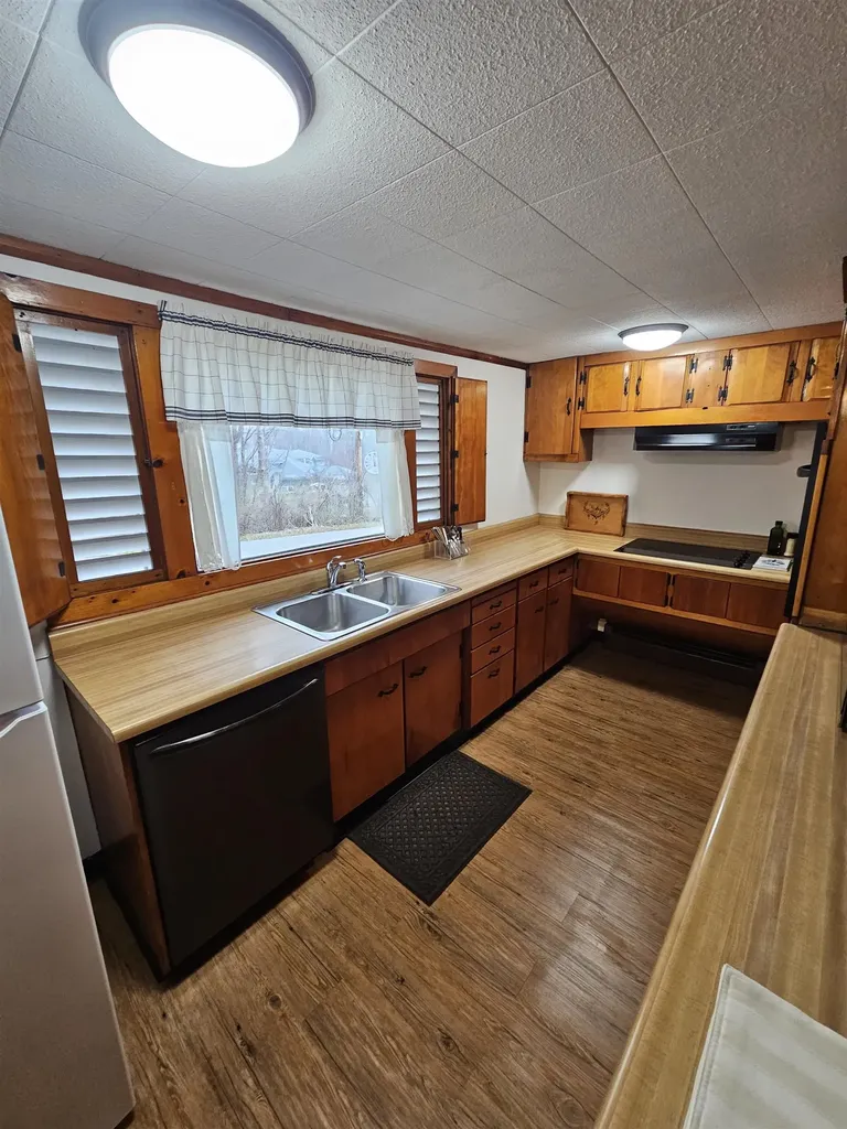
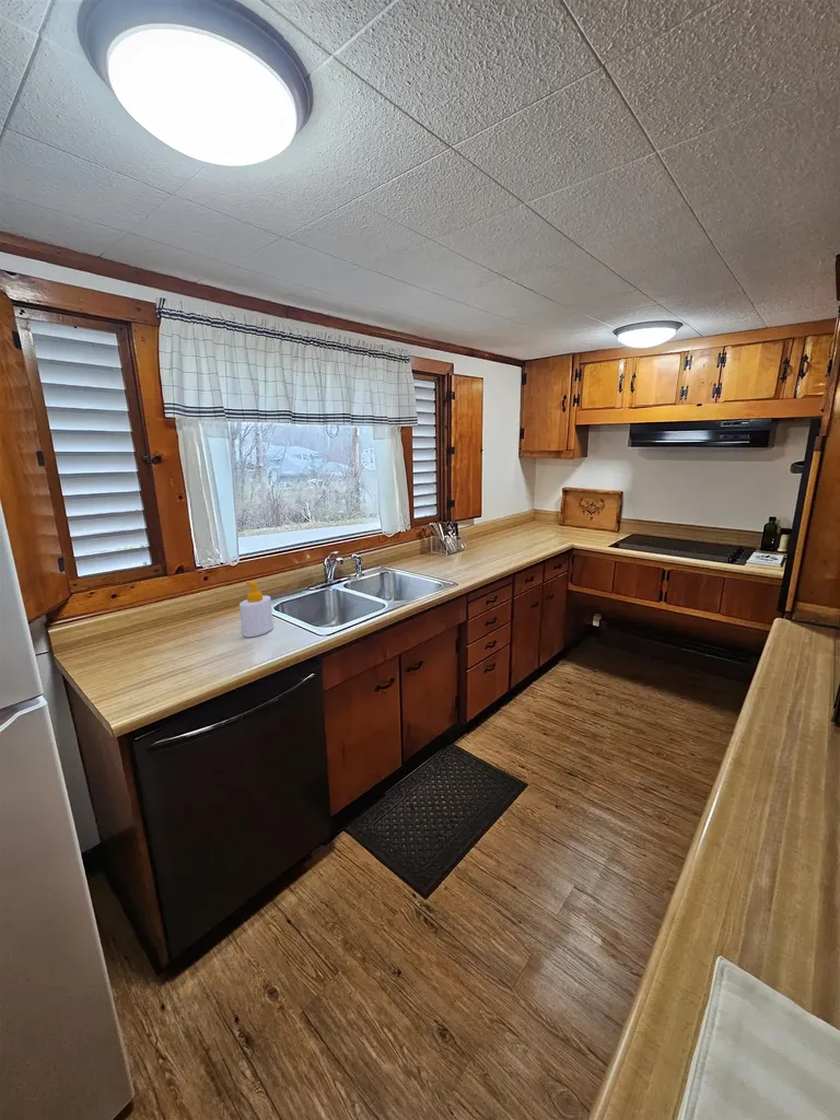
+ soap bottle [238,580,275,639]
